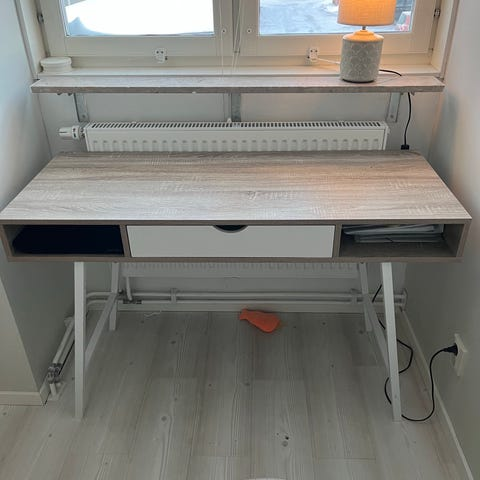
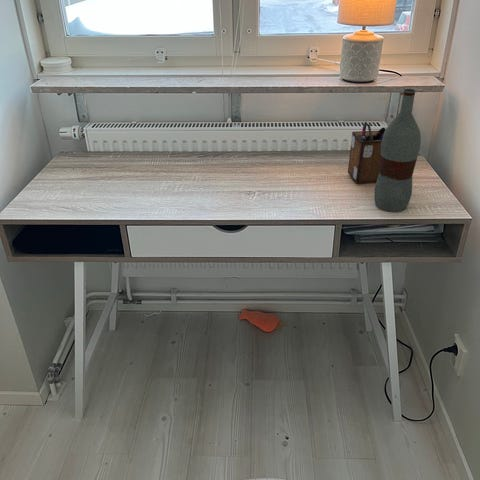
+ bottle [373,88,422,213]
+ desk organizer [347,121,386,185]
